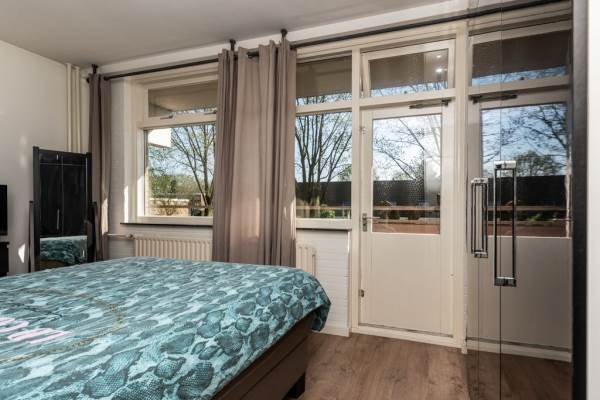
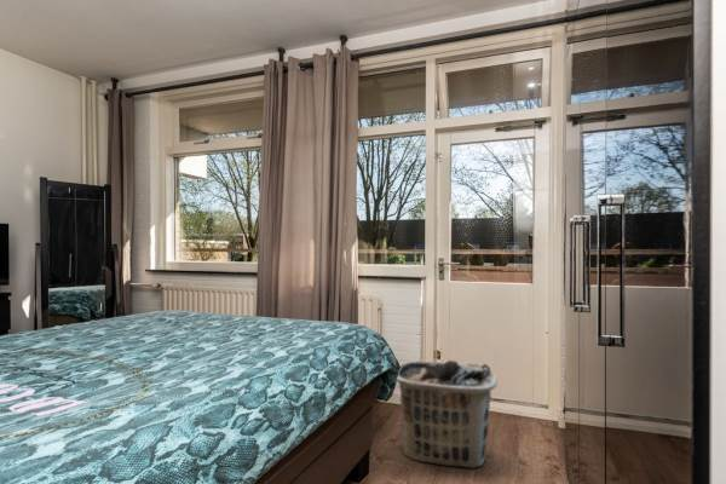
+ clothes hamper [396,359,499,469]
